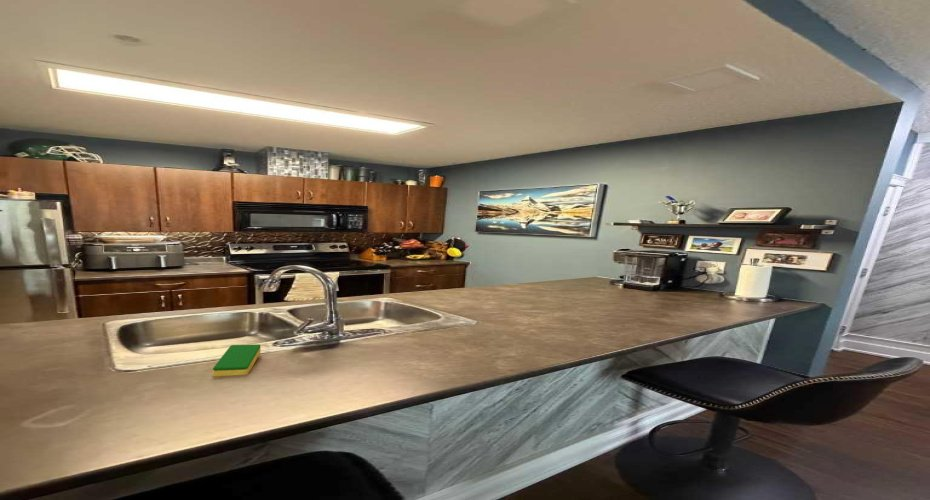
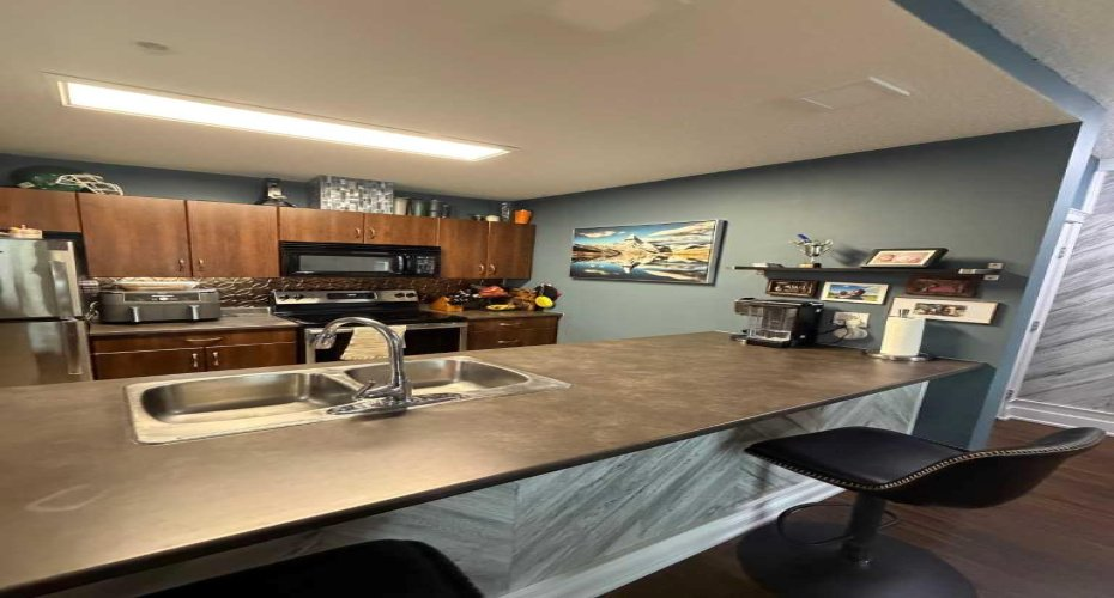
- dish sponge [212,343,262,377]
